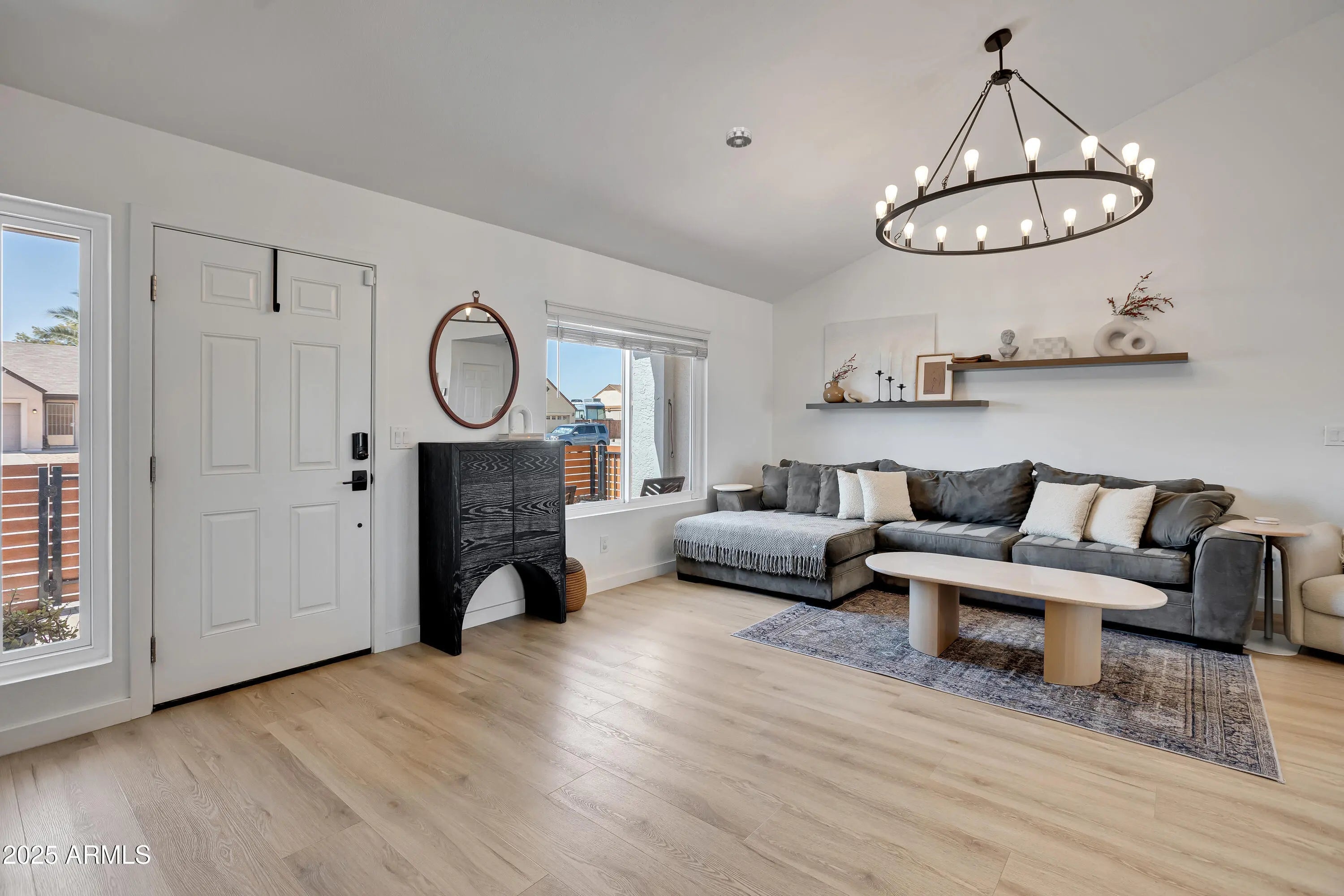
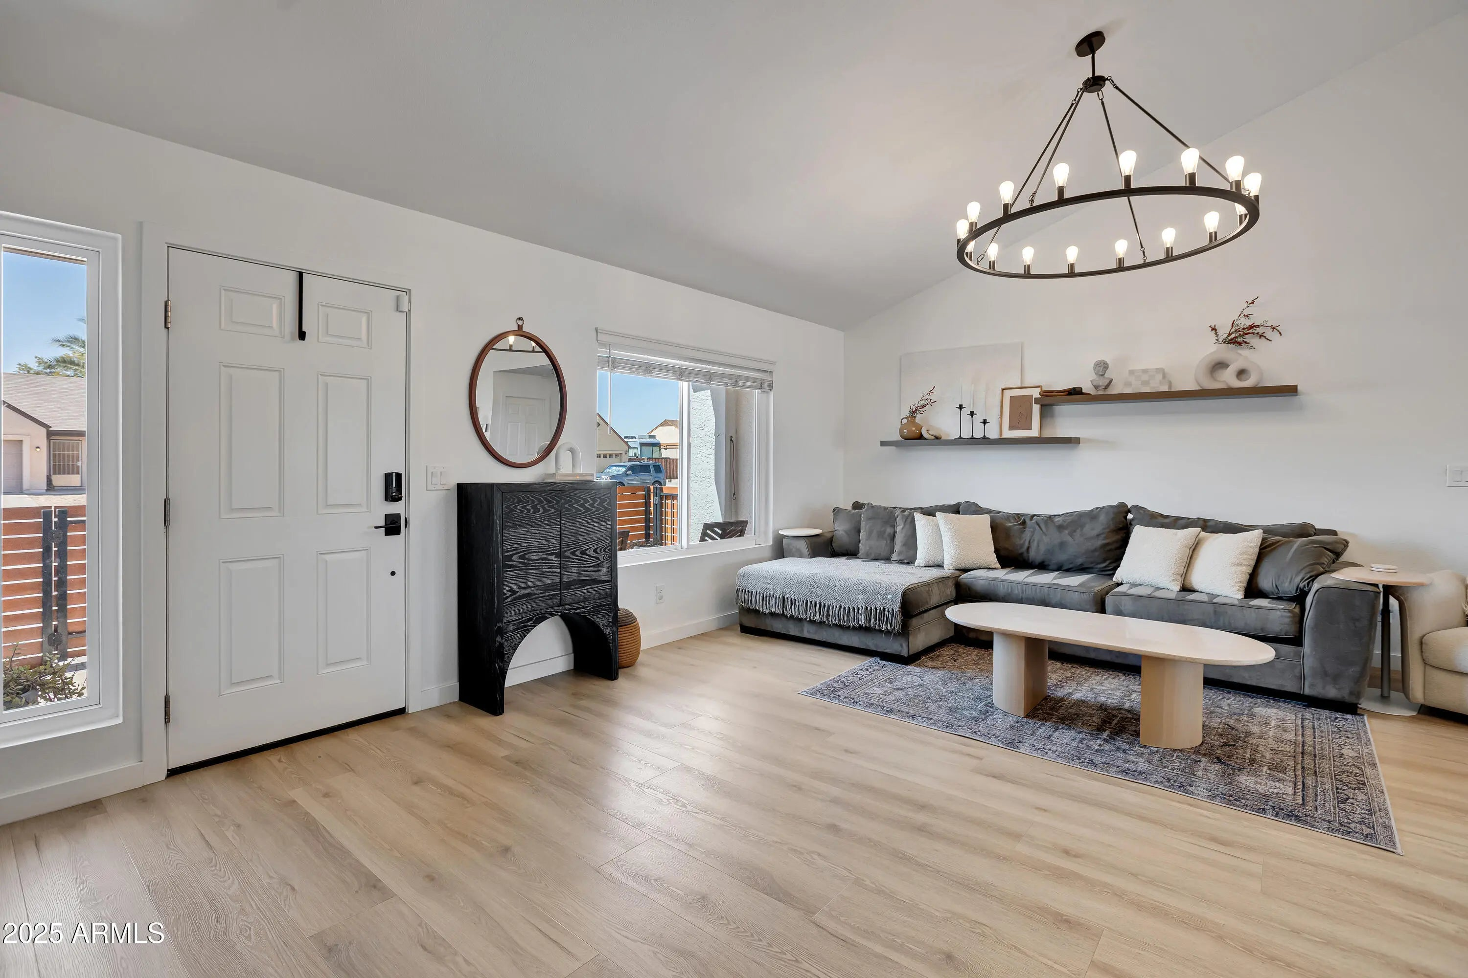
- smoke detector [726,126,752,148]
